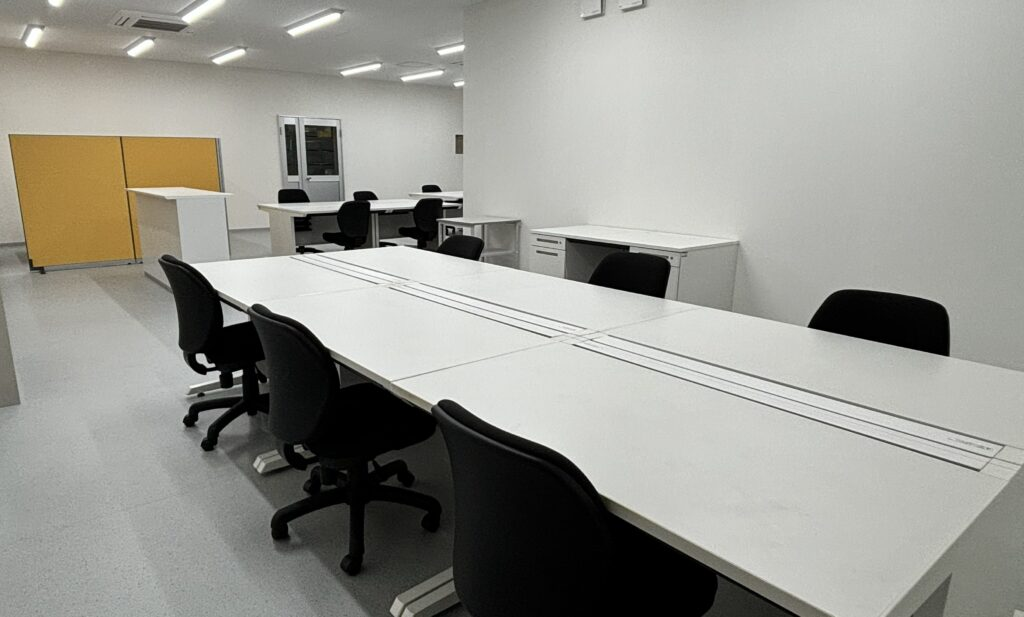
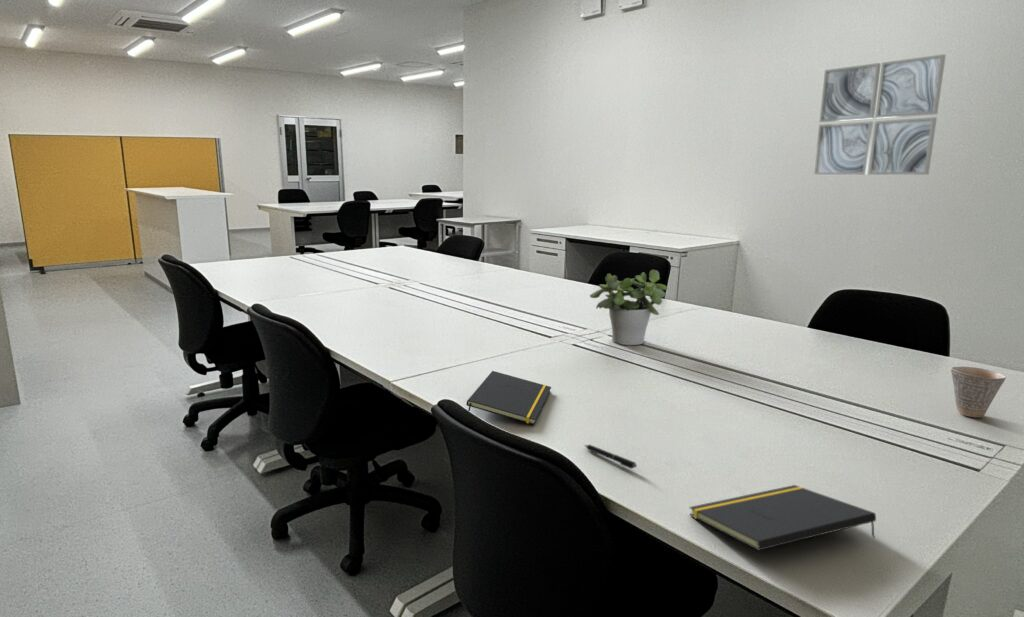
+ cup [950,366,1007,418]
+ notepad [688,484,877,551]
+ notepad [466,370,552,426]
+ potted plant [589,269,669,346]
+ pen [583,444,638,470]
+ wall art [813,53,947,176]
